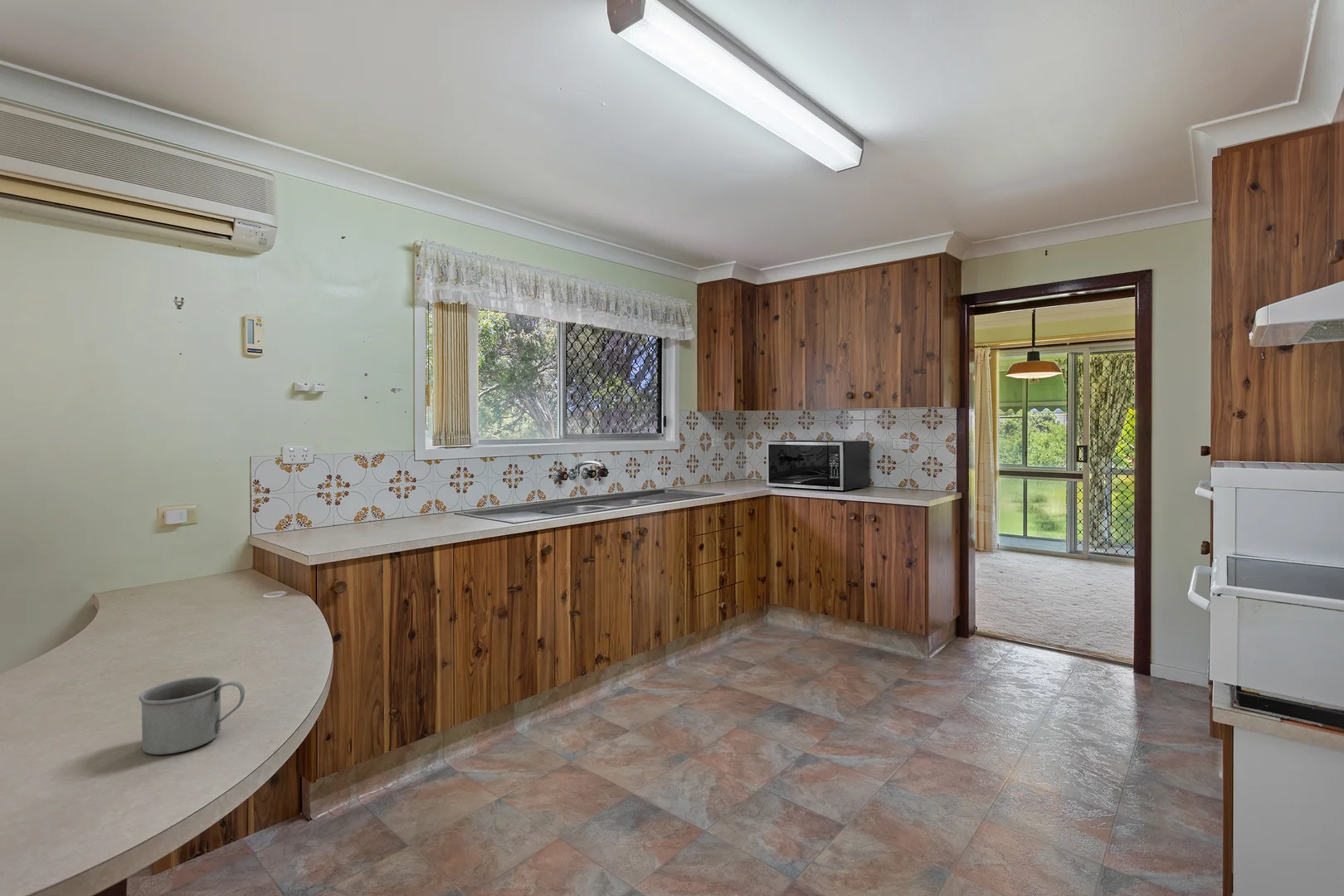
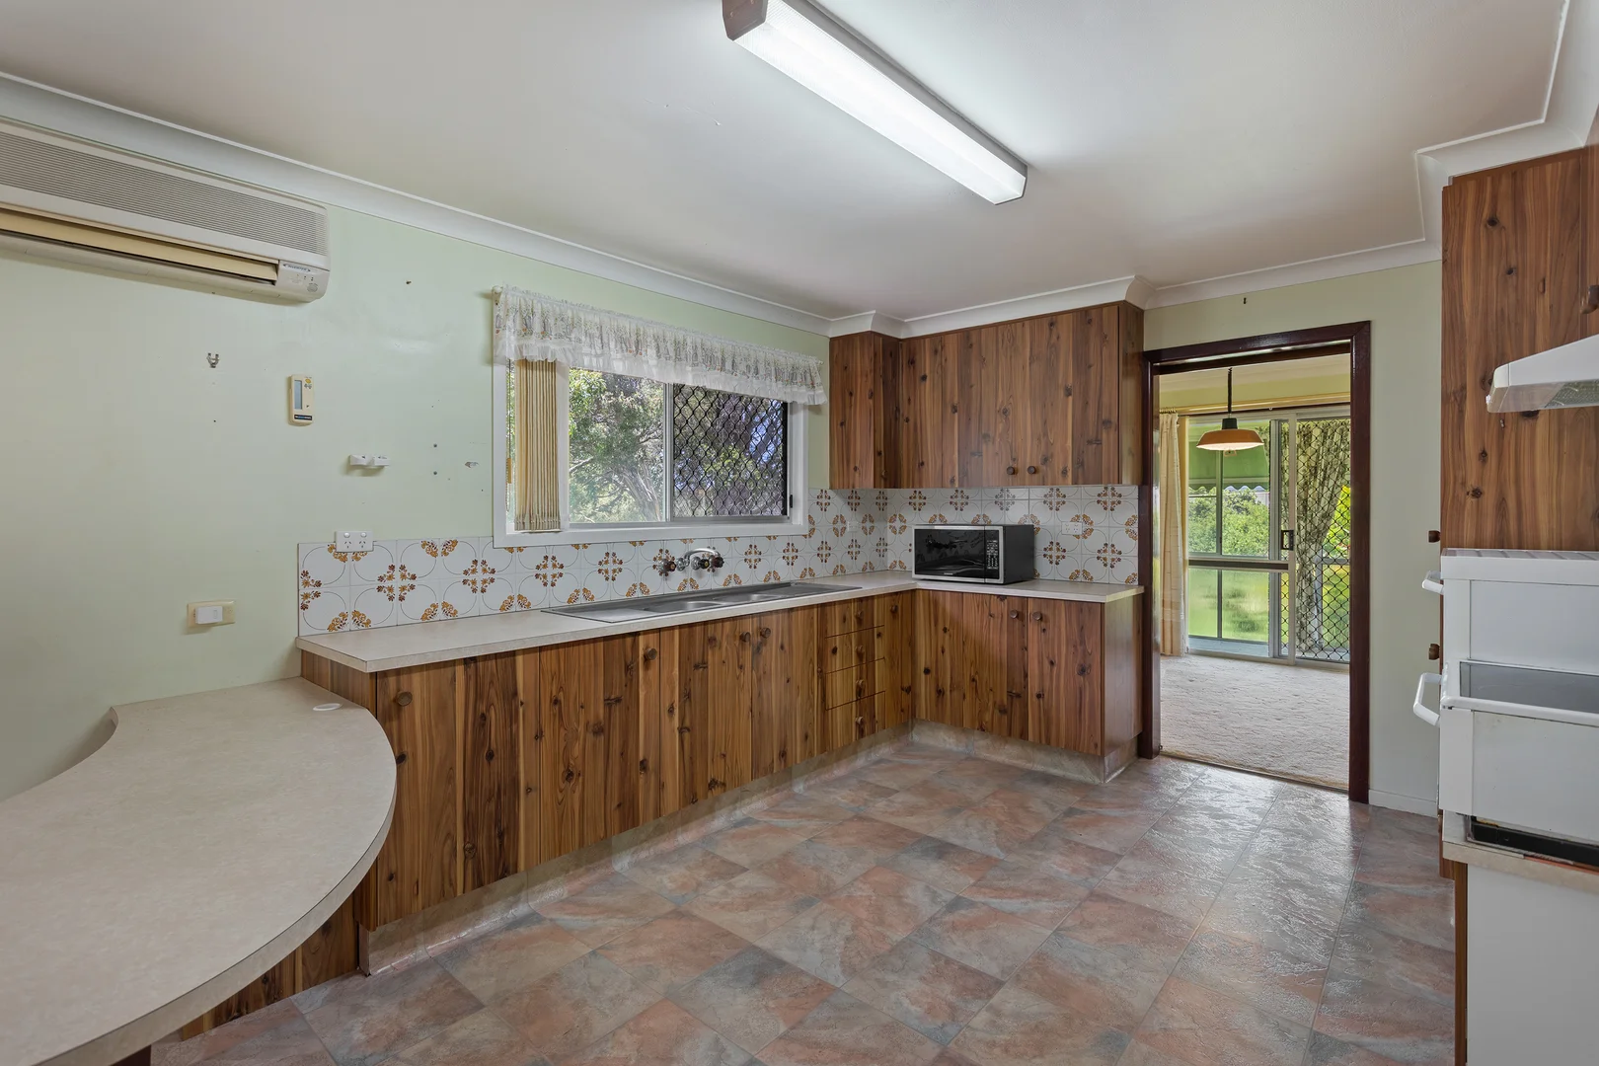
- mug [139,675,246,756]
